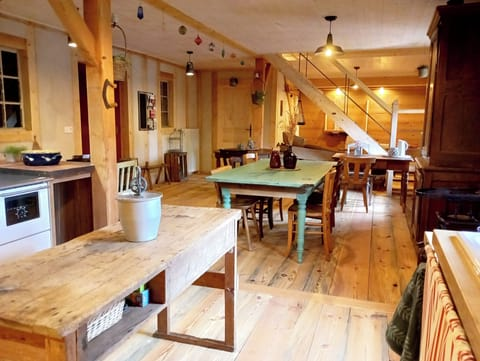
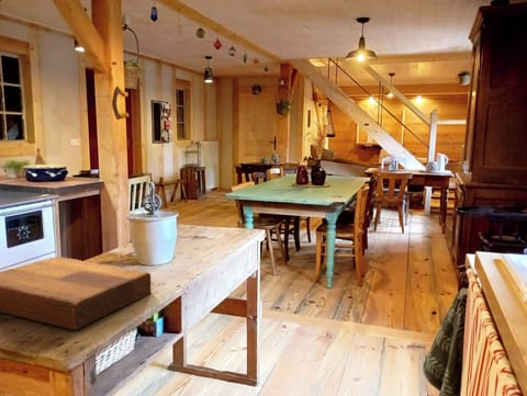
+ cutting board [0,256,153,330]
